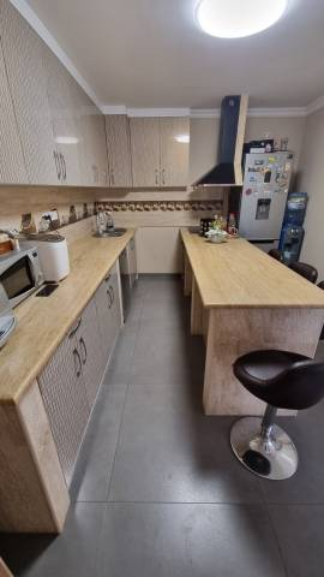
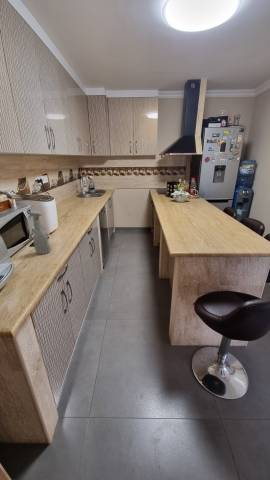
+ spray bottle [26,210,51,255]
